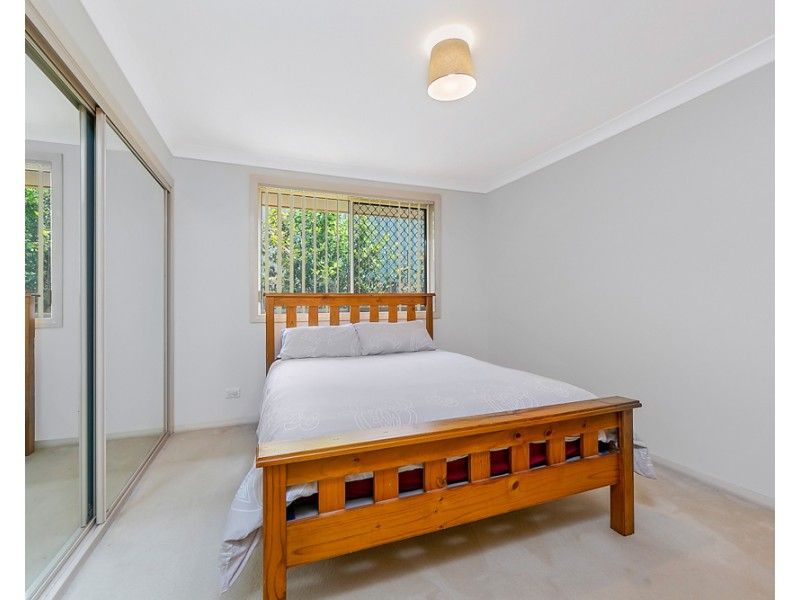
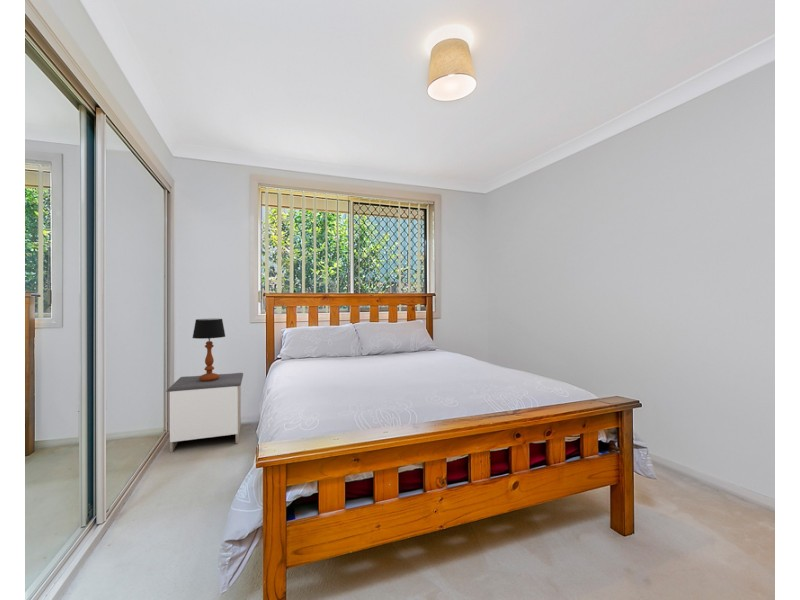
+ table lamp [192,318,226,381]
+ nightstand [165,372,244,453]
